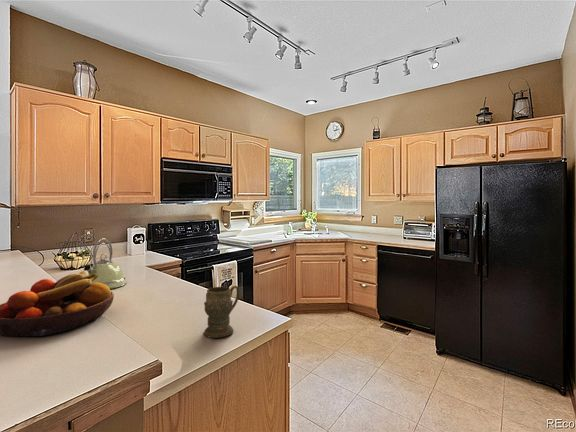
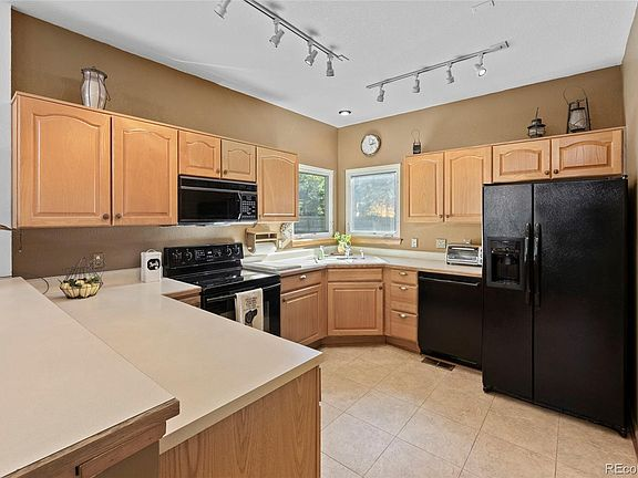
- kettle [83,237,128,290]
- fruit bowl [0,270,115,338]
- mug [203,285,240,339]
